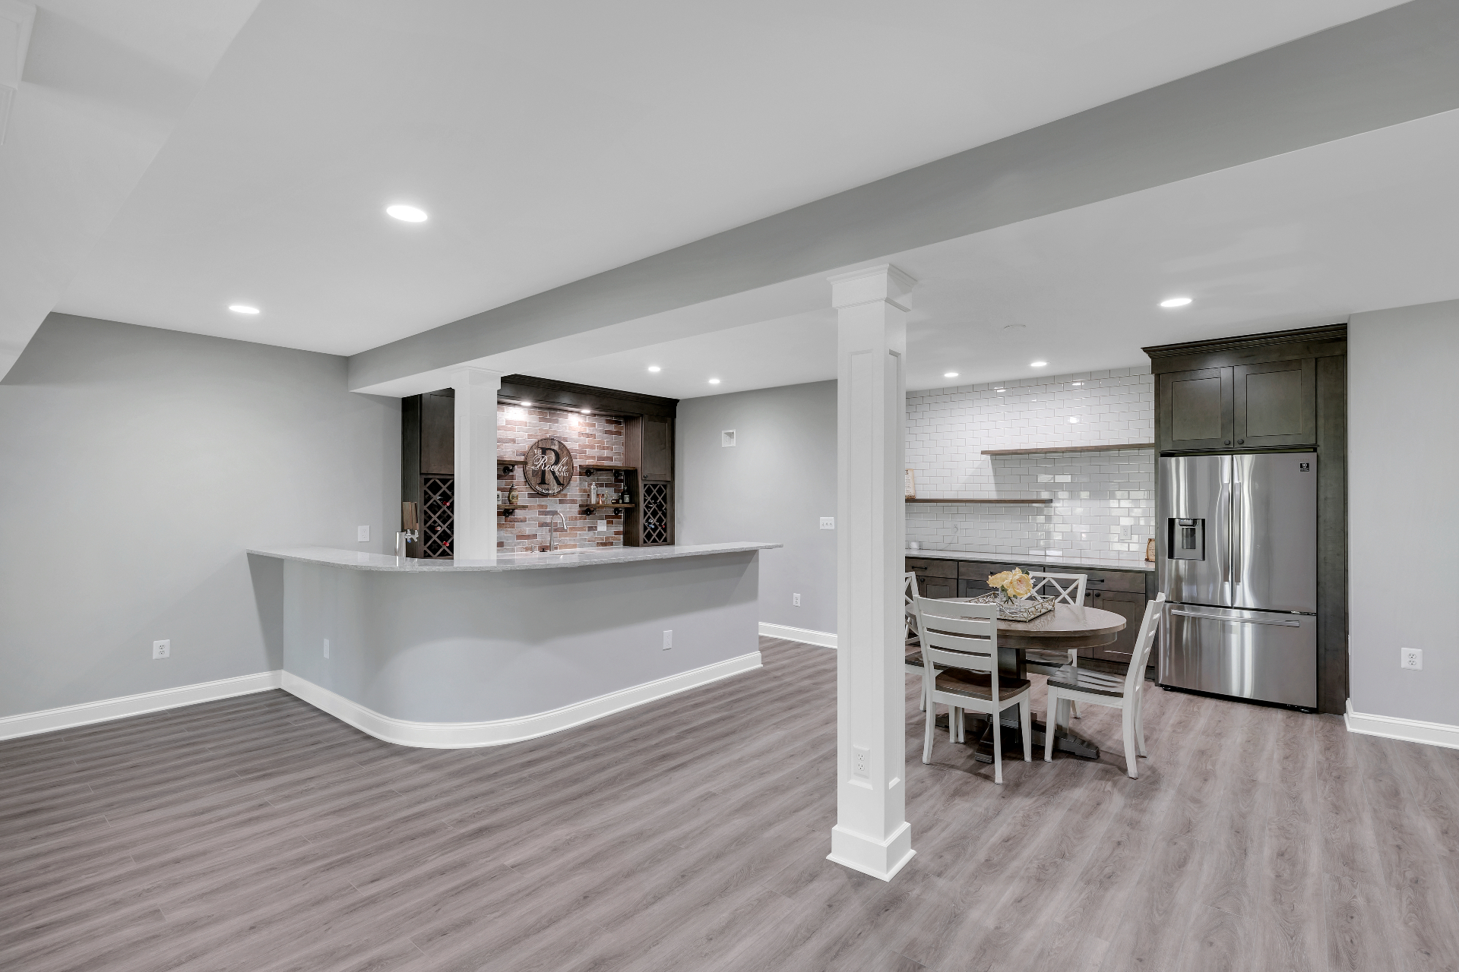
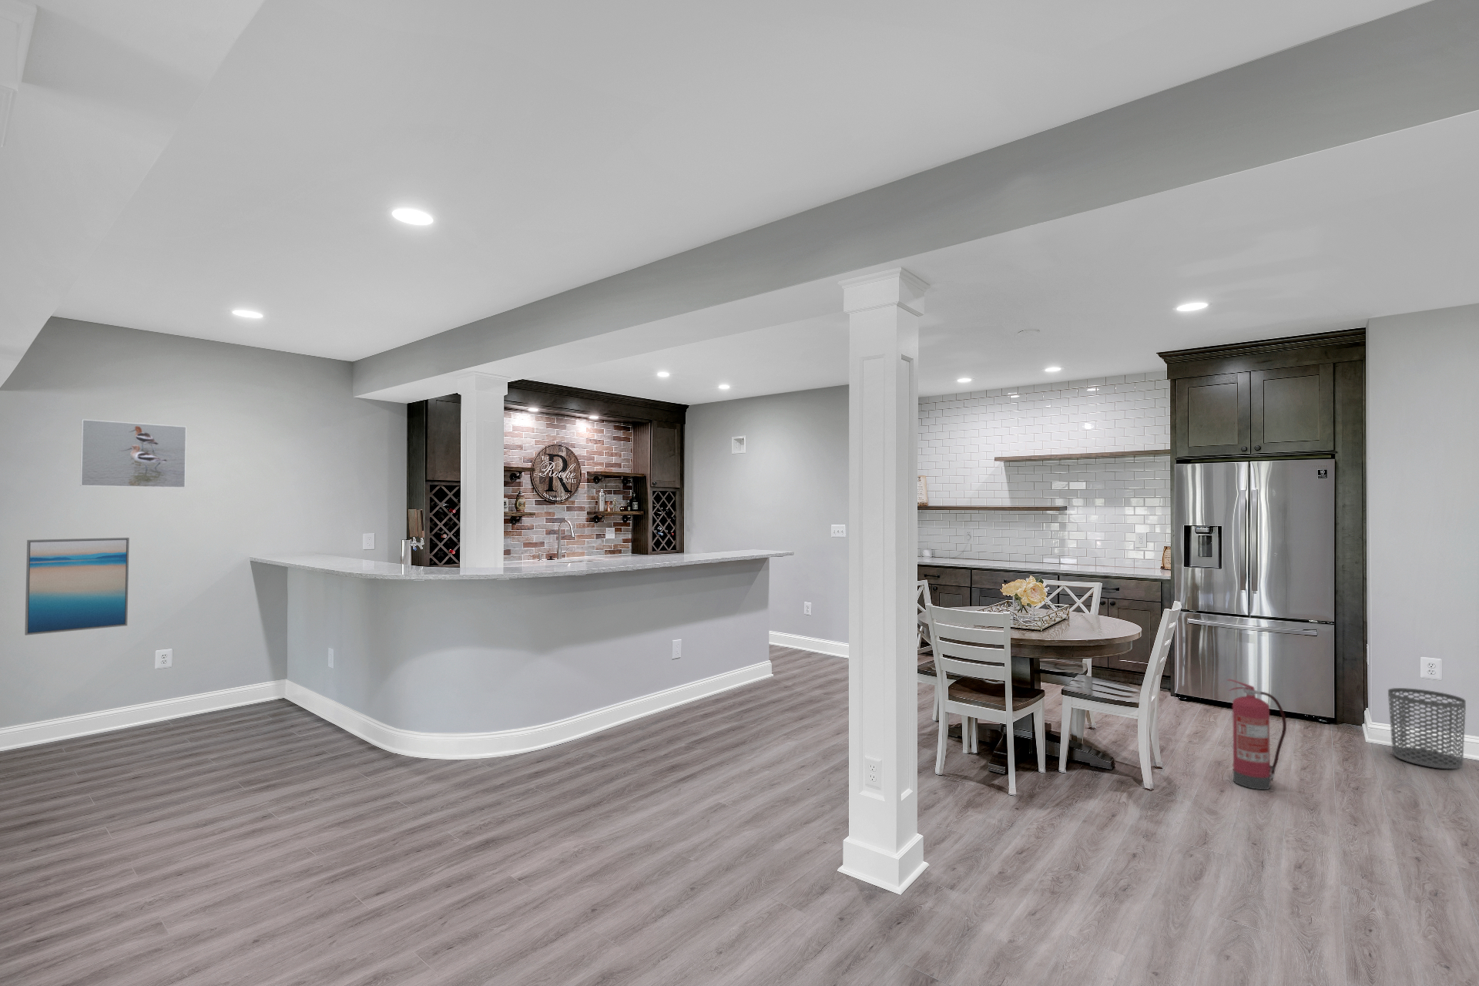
+ wall art [24,537,130,636]
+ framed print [79,418,187,489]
+ fire extinguisher [1226,679,1288,790]
+ waste bin [1388,687,1467,769]
